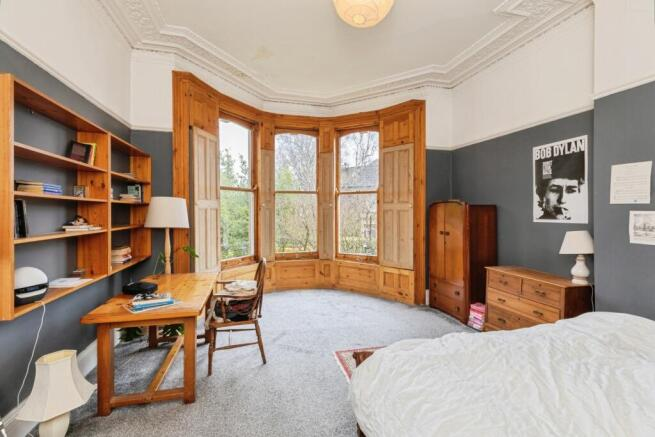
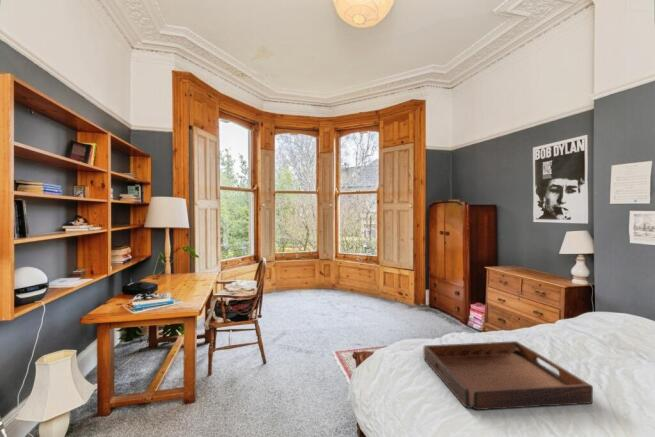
+ serving tray [422,340,594,411]
